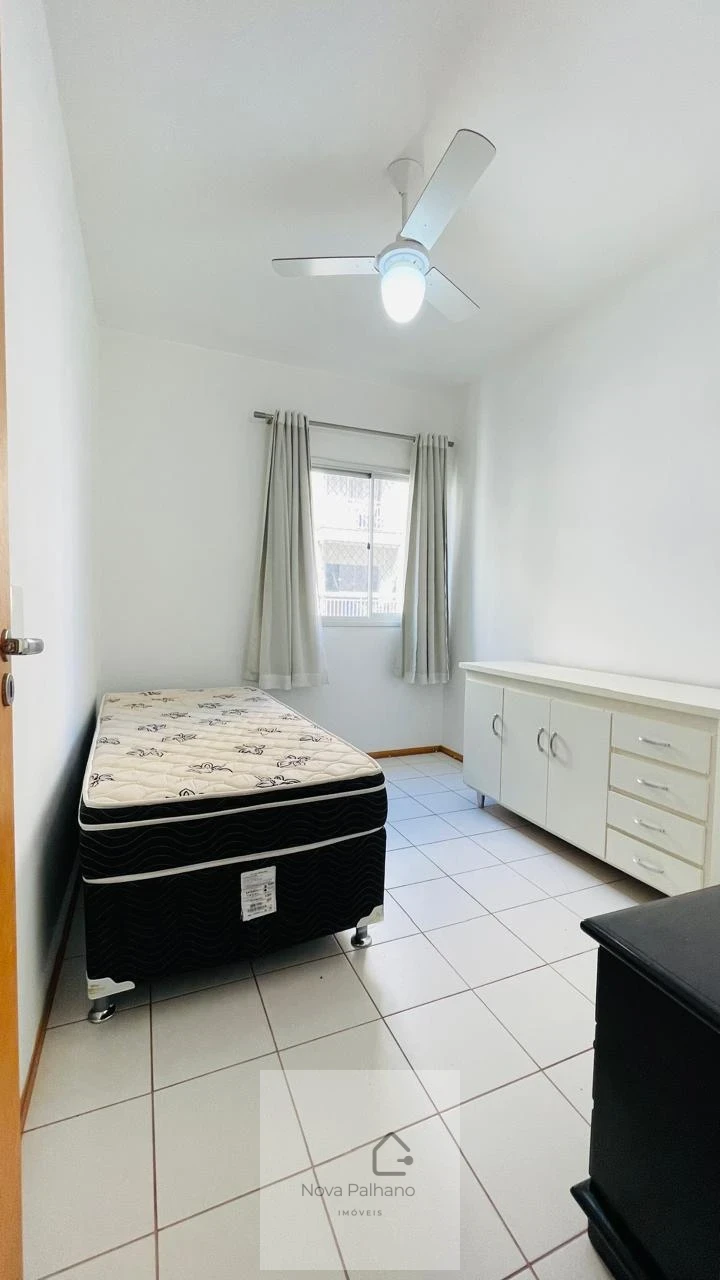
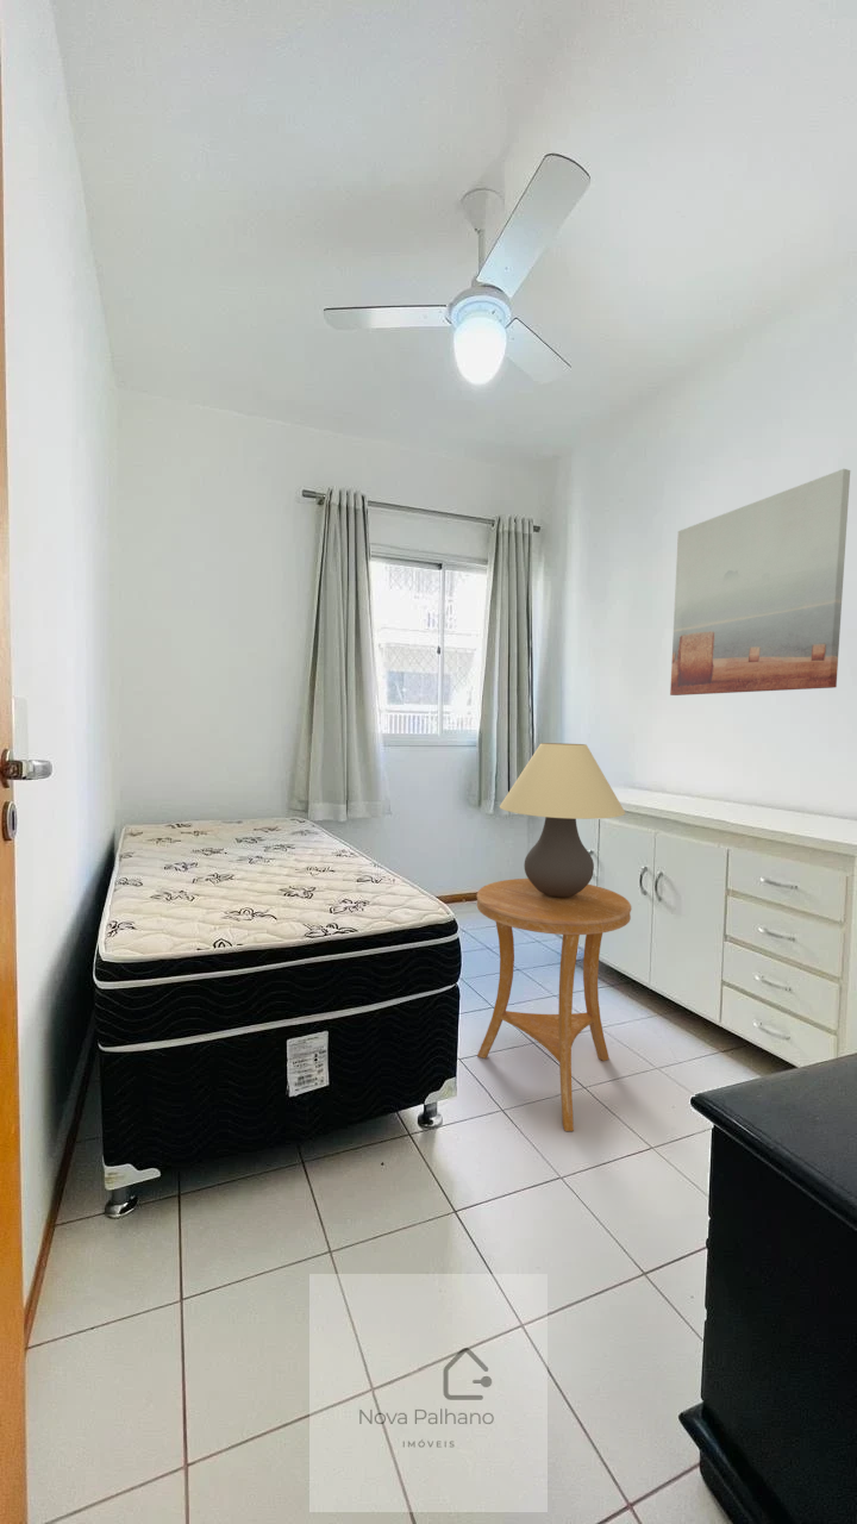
+ side table [475,877,632,1132]
+ wall art [669,468,851,697]
+ table lamp [499,742,626,898]
